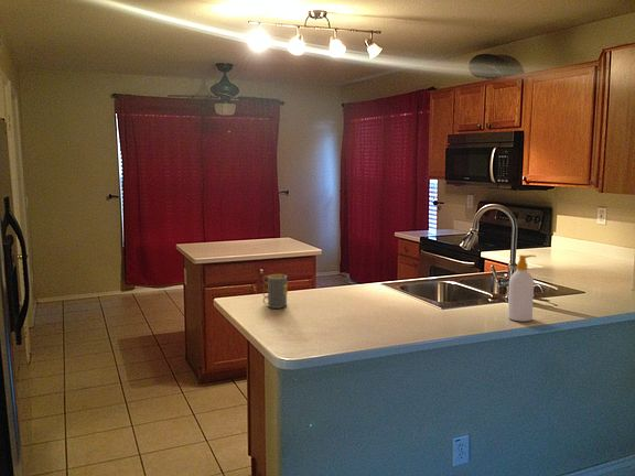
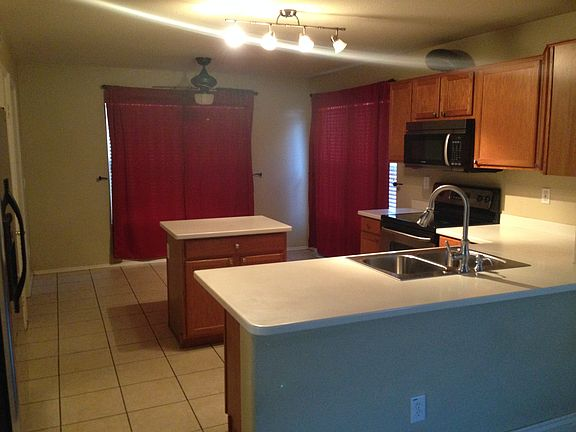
- soap bottle [507,253,537,323]
- mug [261,273,289,310]
